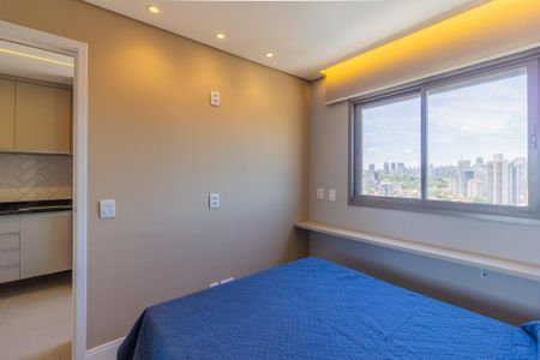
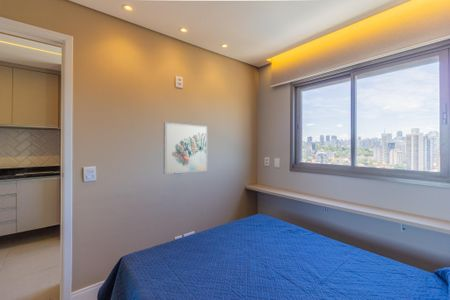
+ wall art [163,122,208,175]
